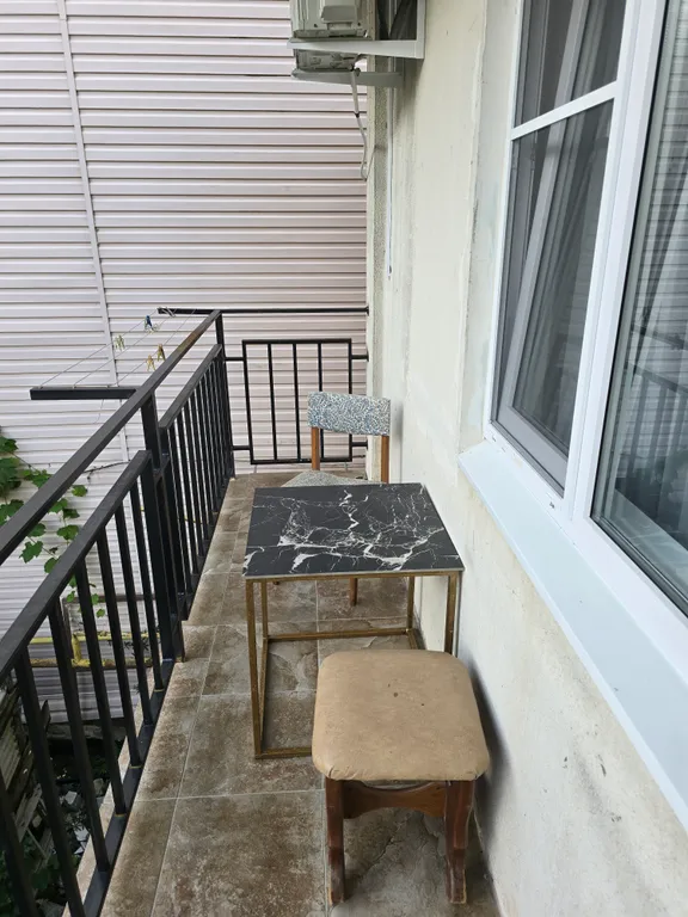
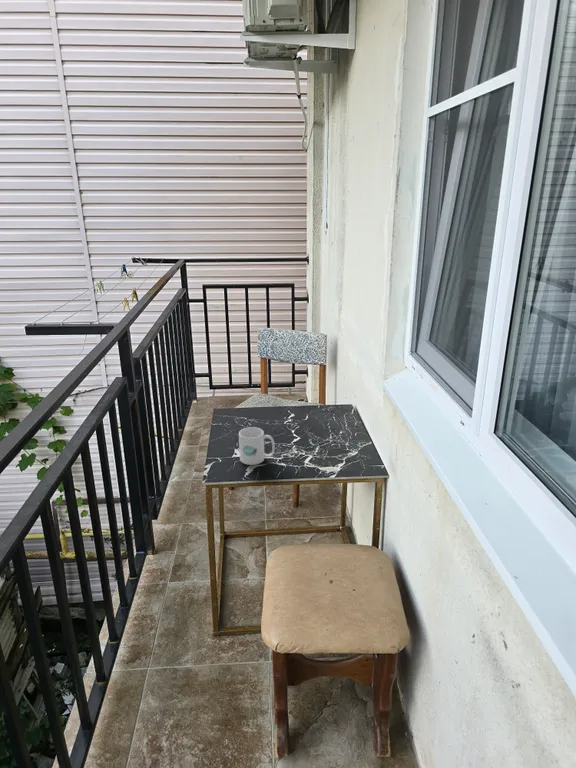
+ mug [238,426,276,466]
